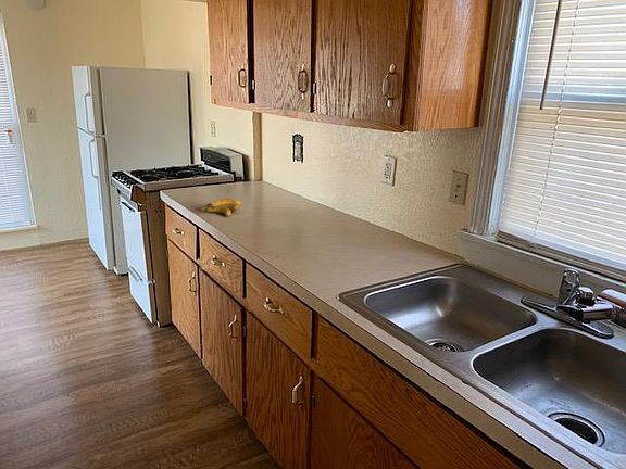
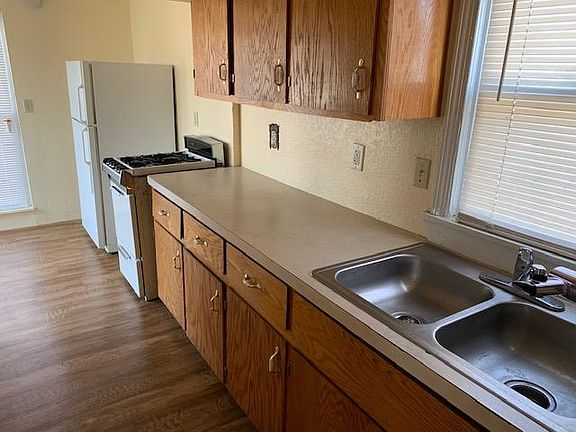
- banana [200,198,242,217]
